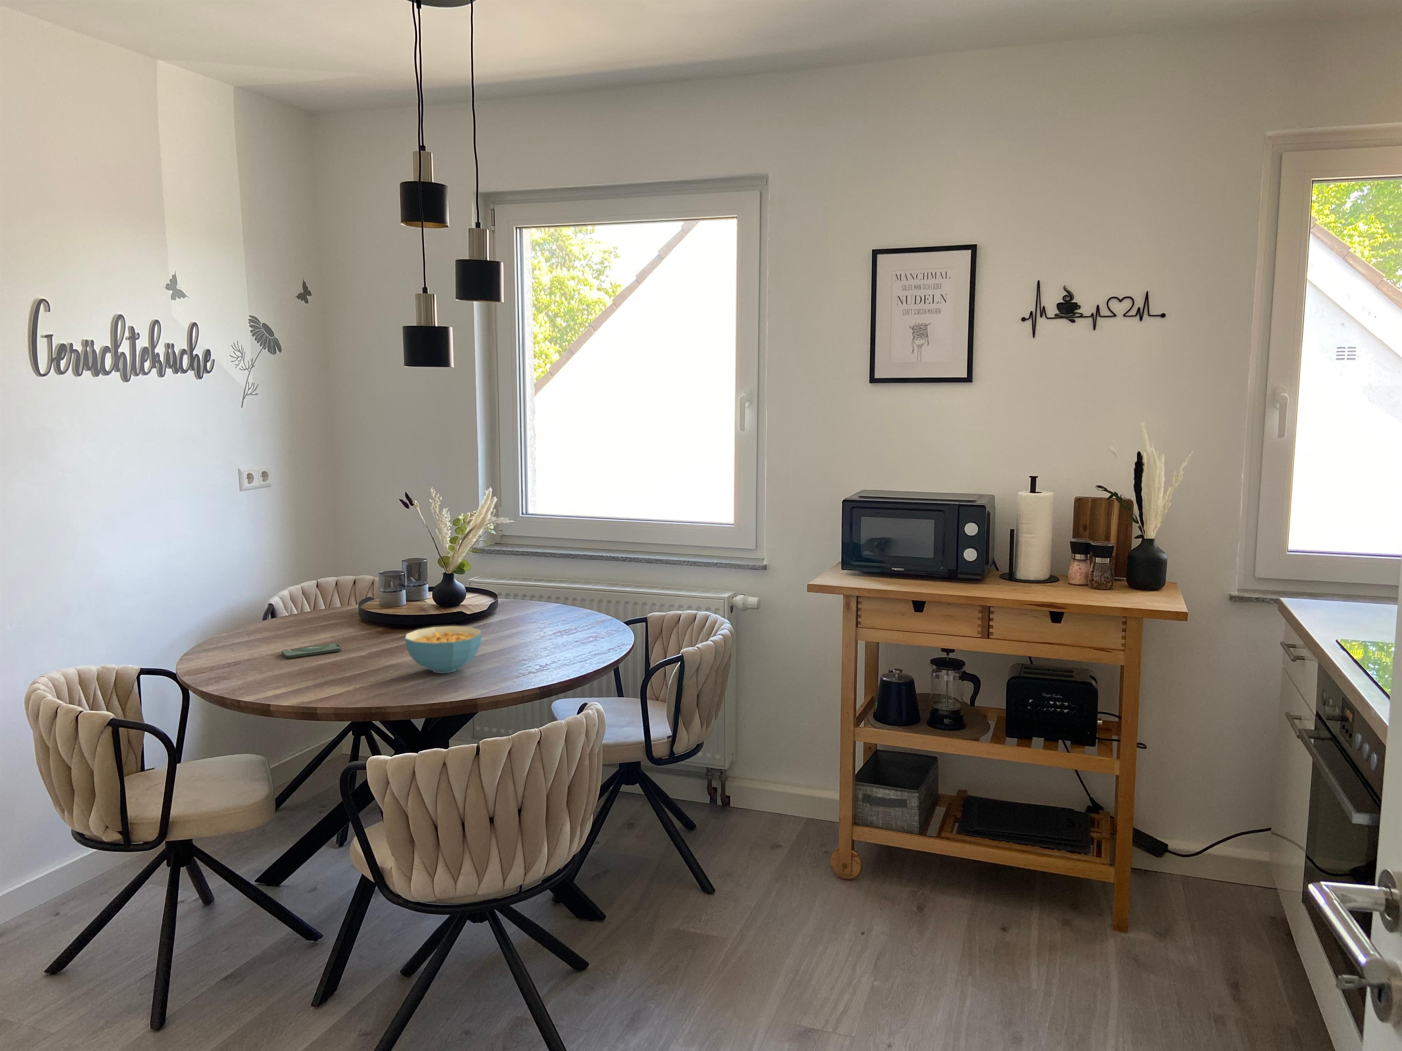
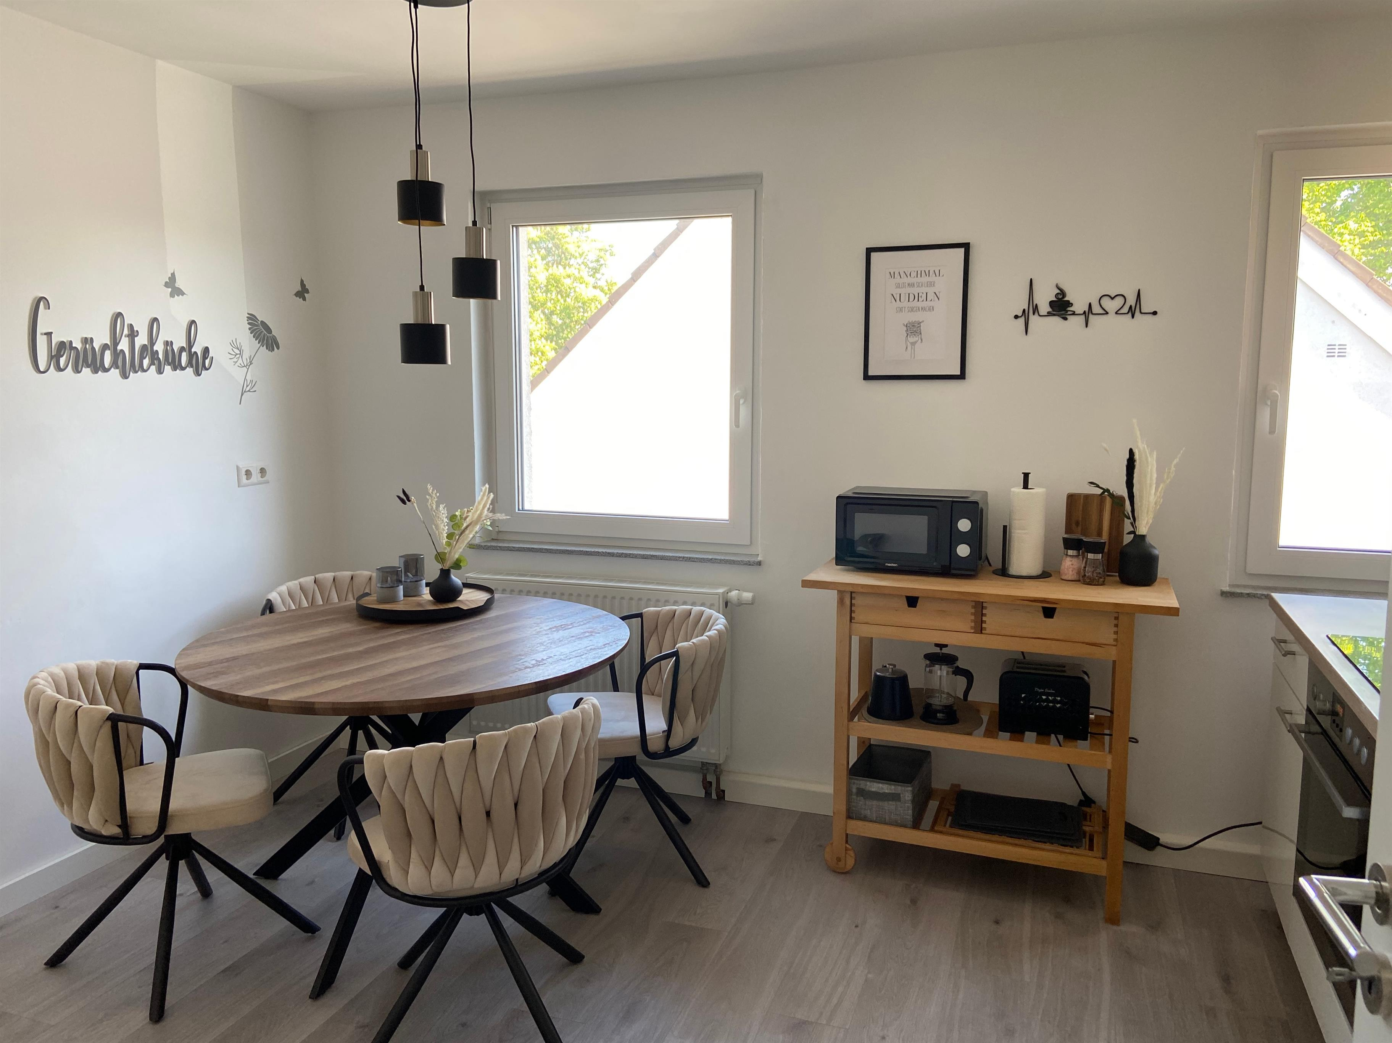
- cereal bowl [404,625,482,673]
- smartphone [282,643,342,658]
